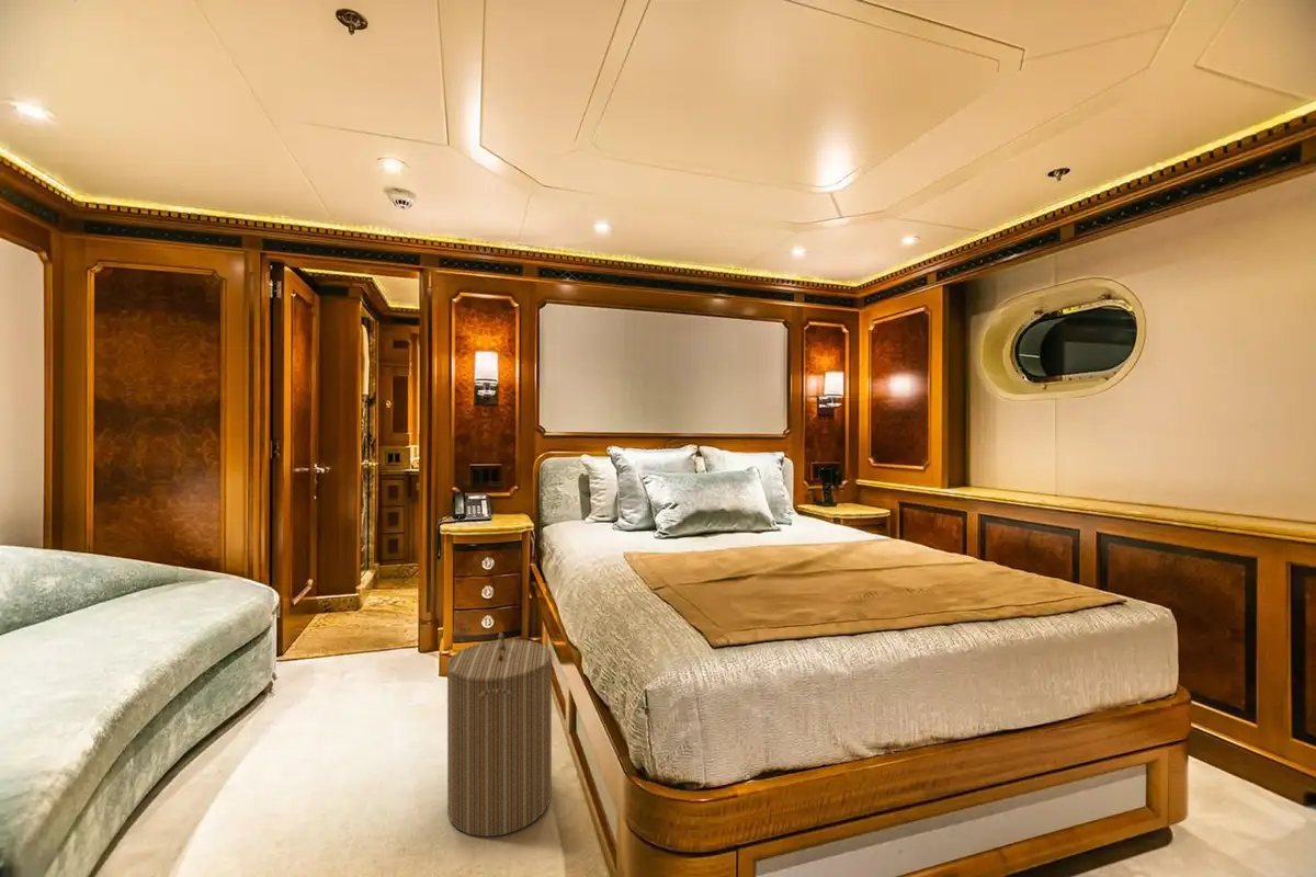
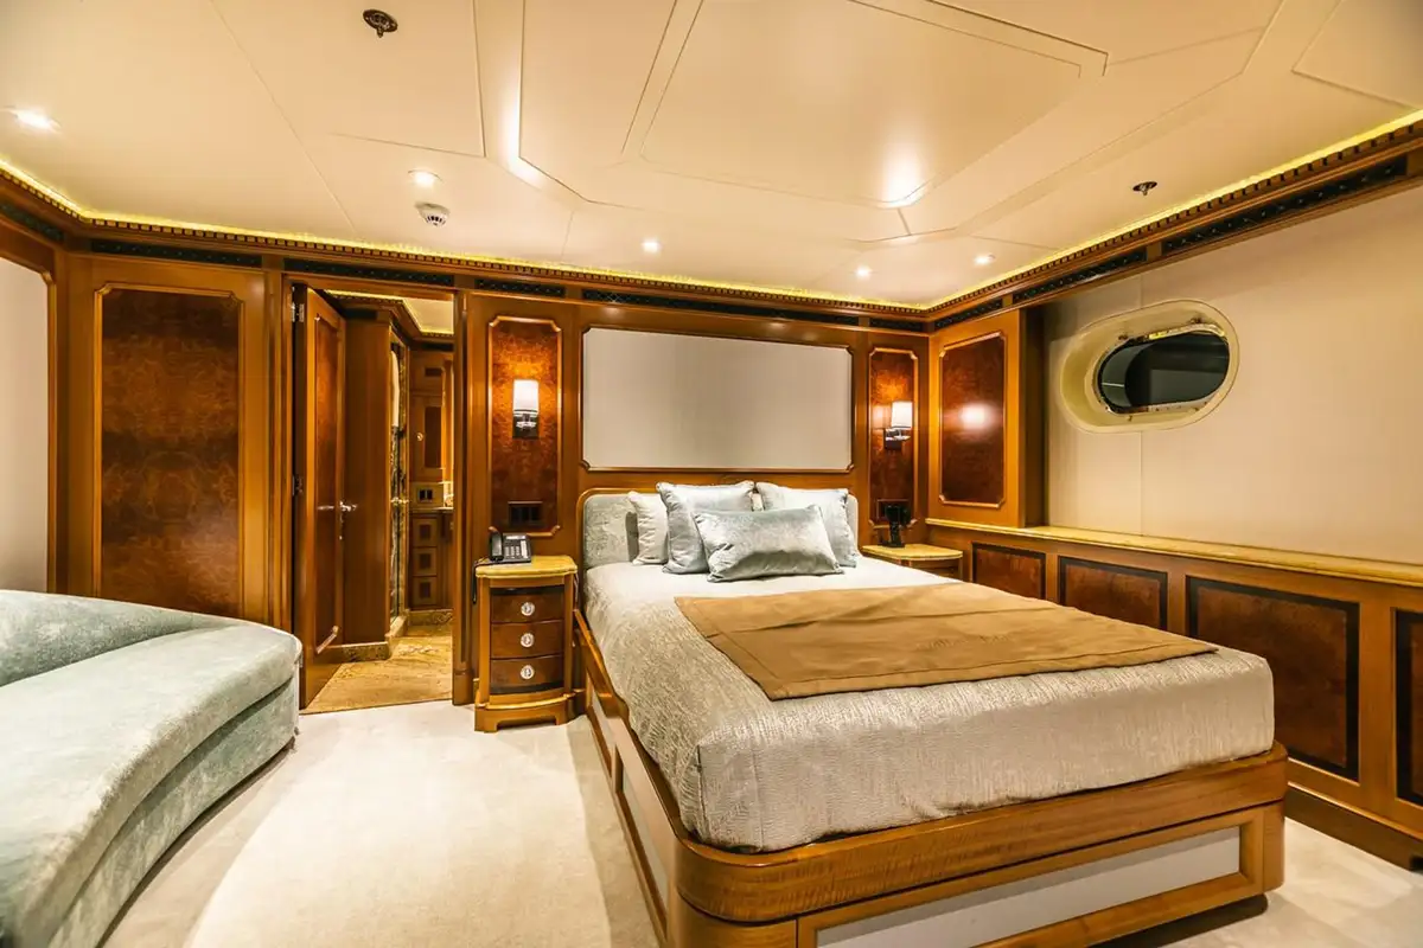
- laundry hamper [445,631,554,838]
